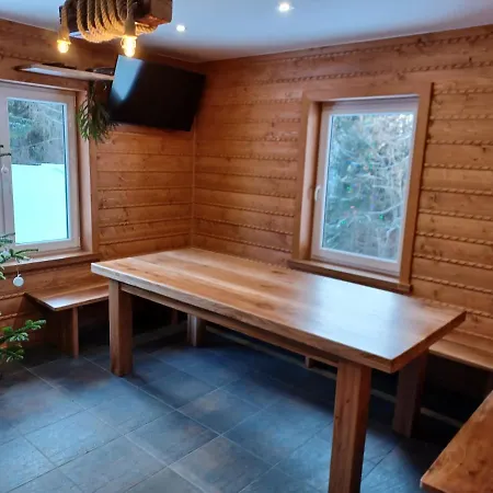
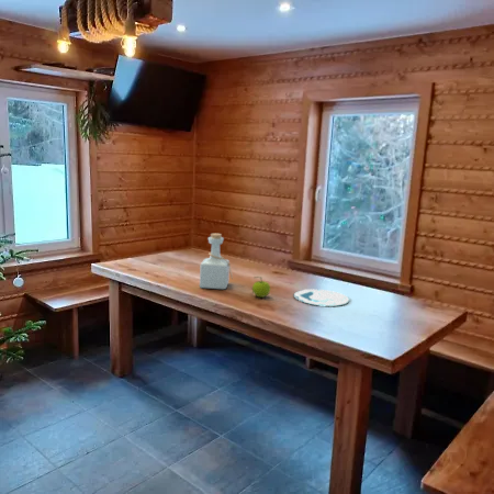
+ bottle [199,233,234,290]
+ plate [293,288,350,307]
+ fruit [251,276,271,299]
